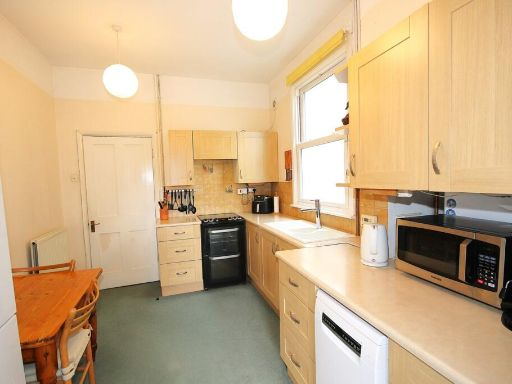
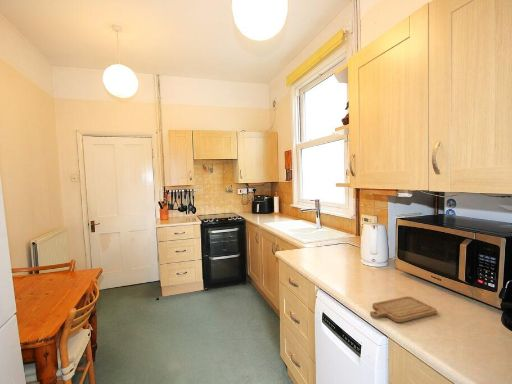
+ chopping board [369,295,438,323]
